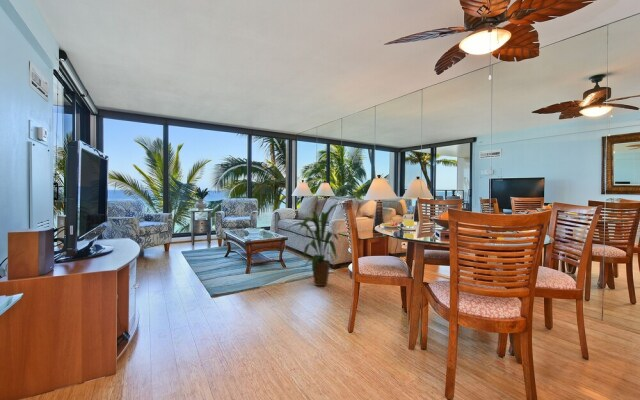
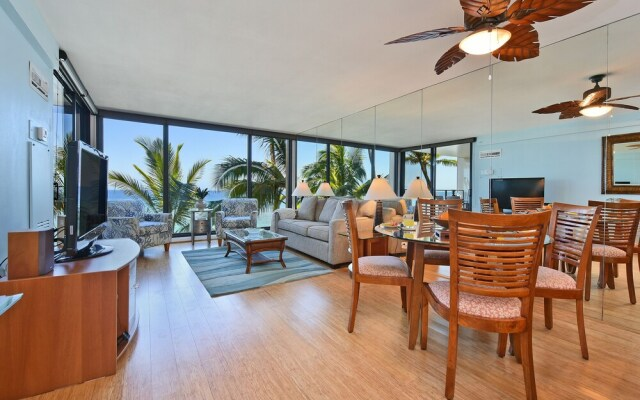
- house plant [285,203,342,287]
